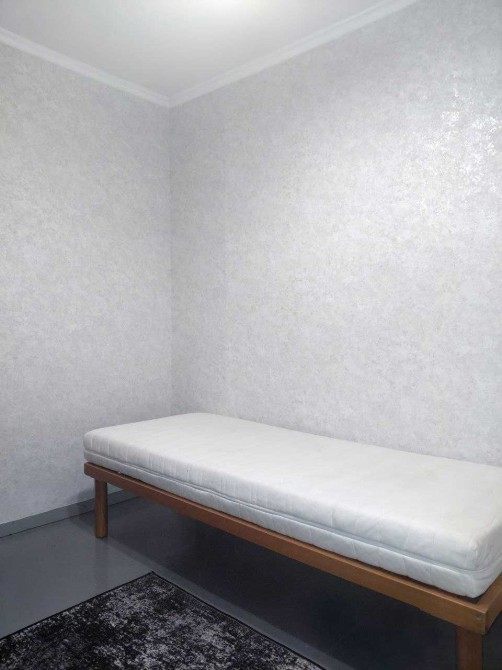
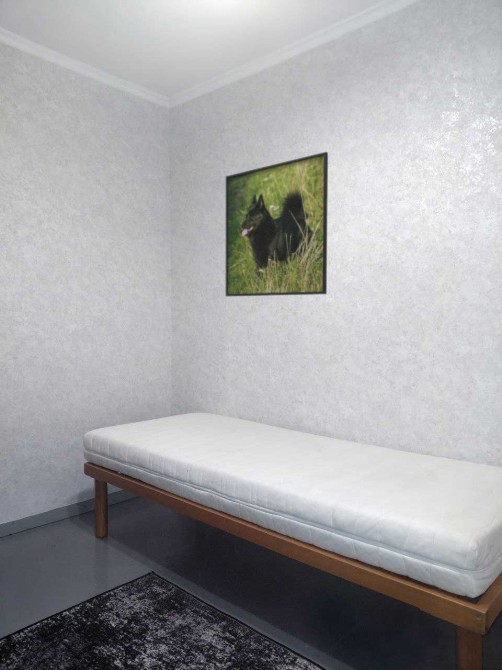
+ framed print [225,151,329,297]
